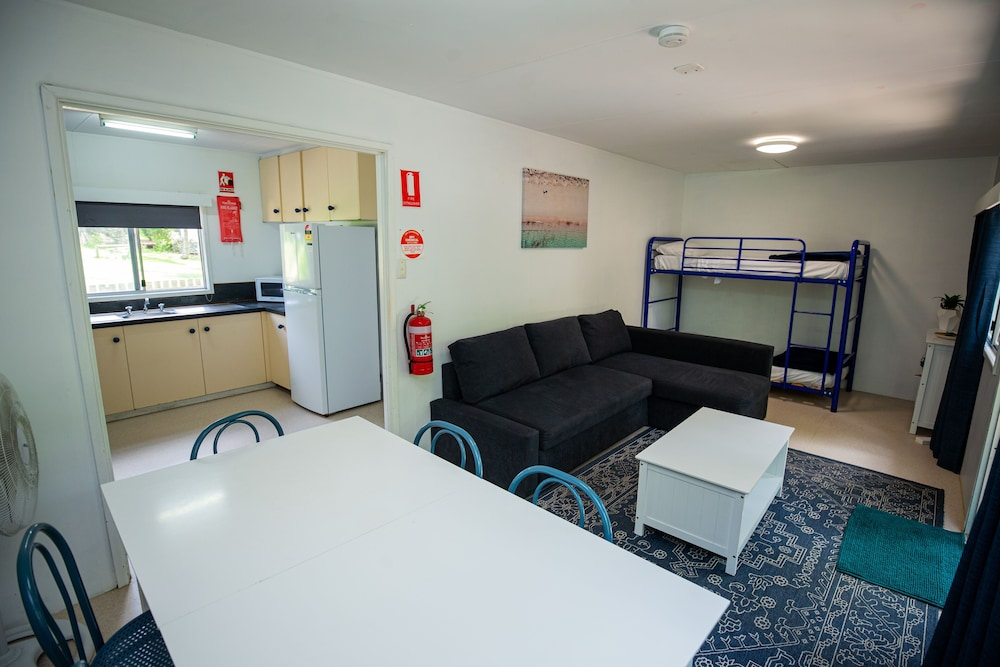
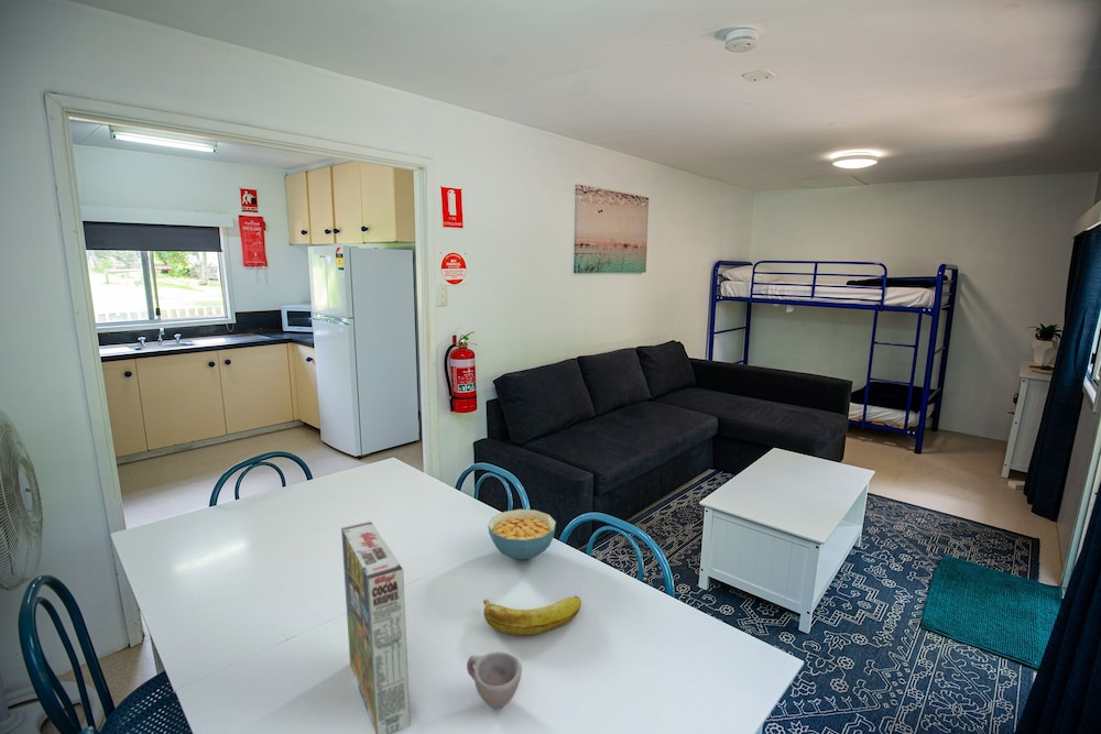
+ cereal bowl [487,508,557,561]
+ cup [466,650,523,709]
+ banana [482,595,582,636]
+ cereal box [340,519,412,734]
